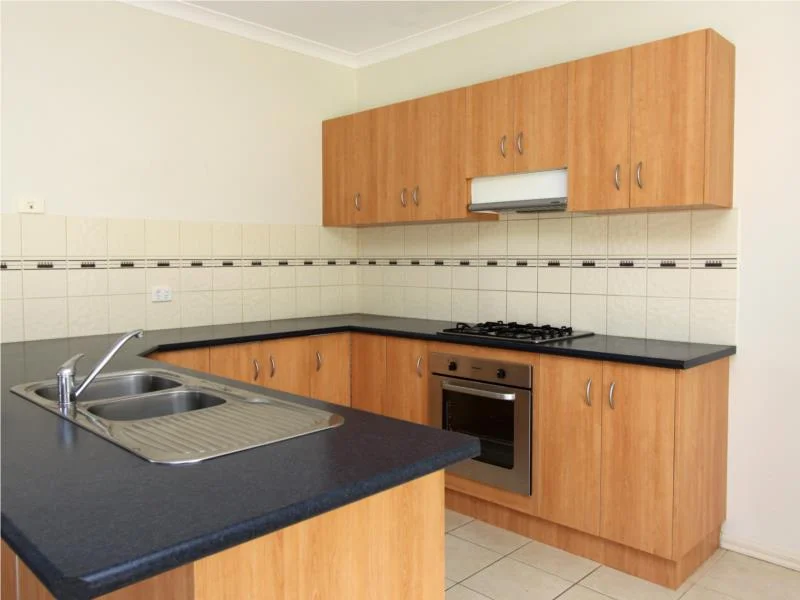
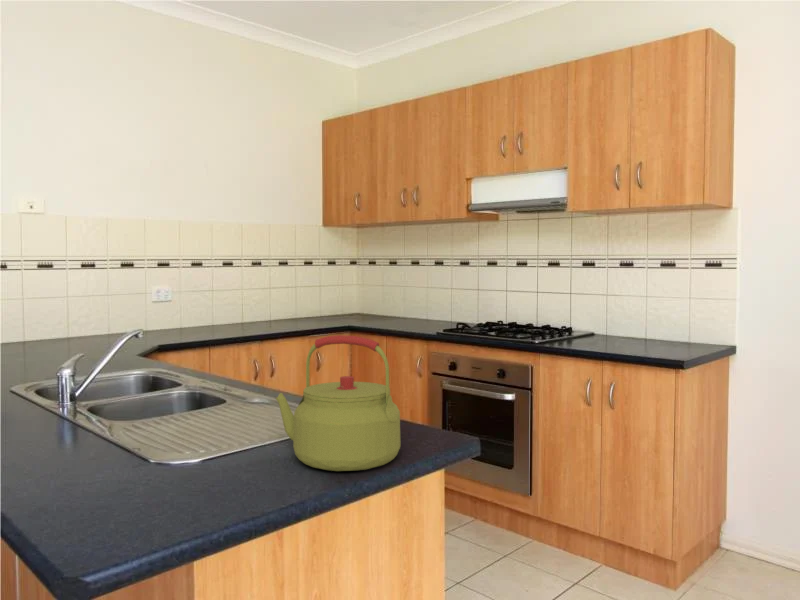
+ kettle [274,334,401,472]
